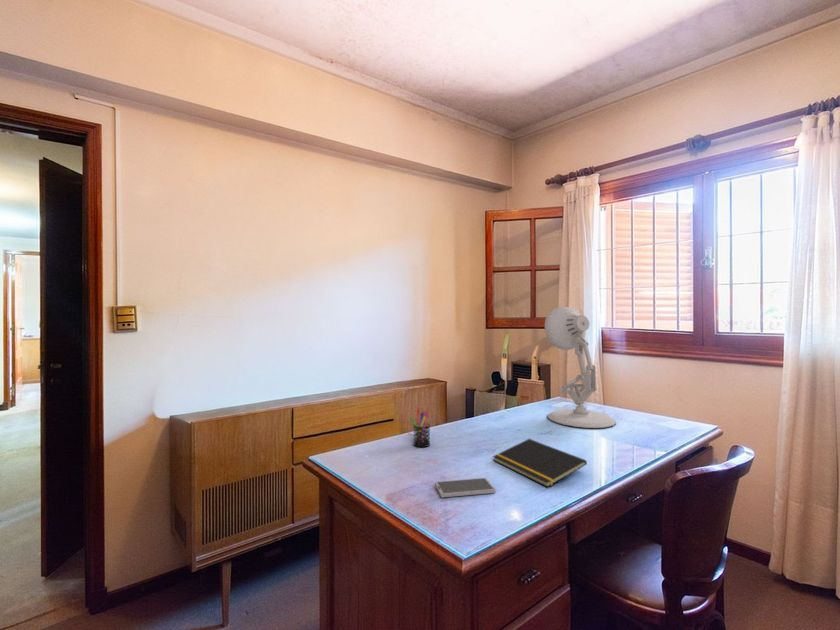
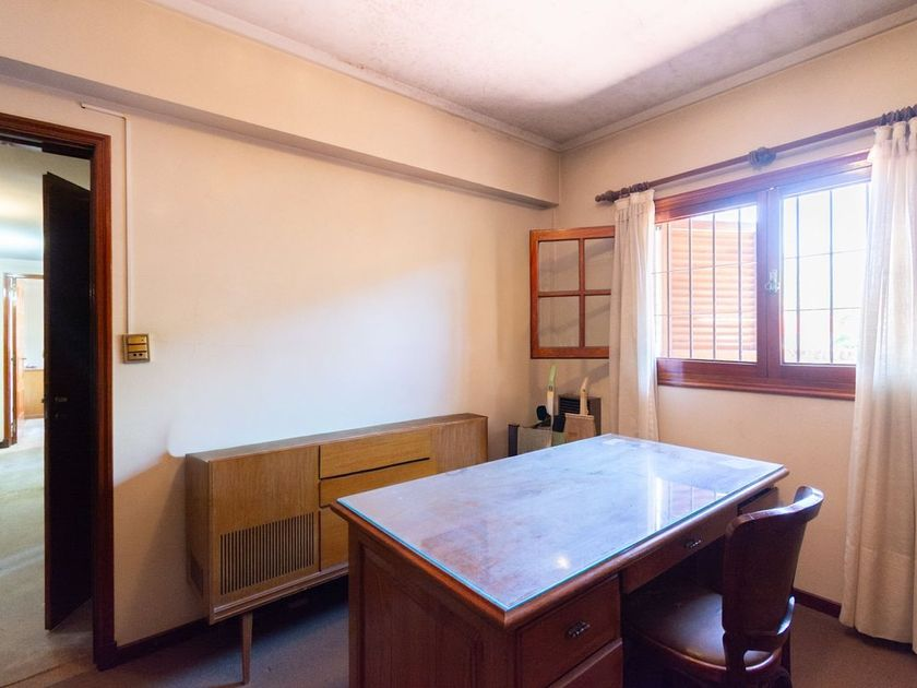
- pen holder [409,408,431,448]
- desk lamp [544,306,617,429]
- notepad [492,438,588,488]
- smartphone [434,477,496,498]
